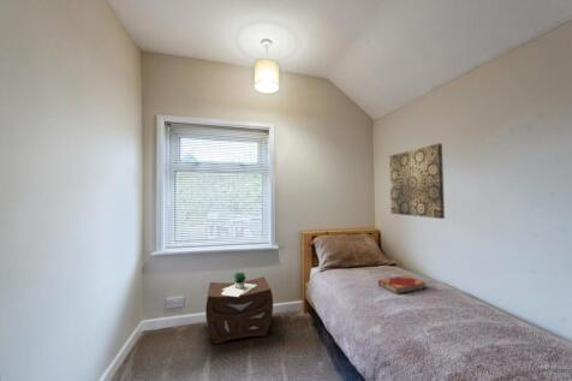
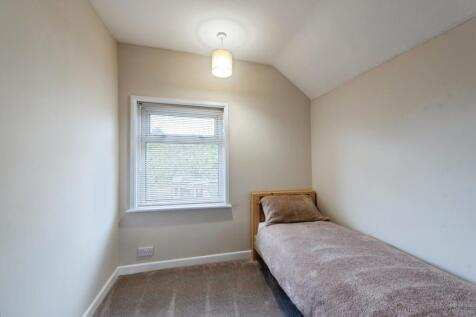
- nightstand [204,272,274,345]
- hardback book [377,274,428,296]
- wall art [388,142,446,220]
